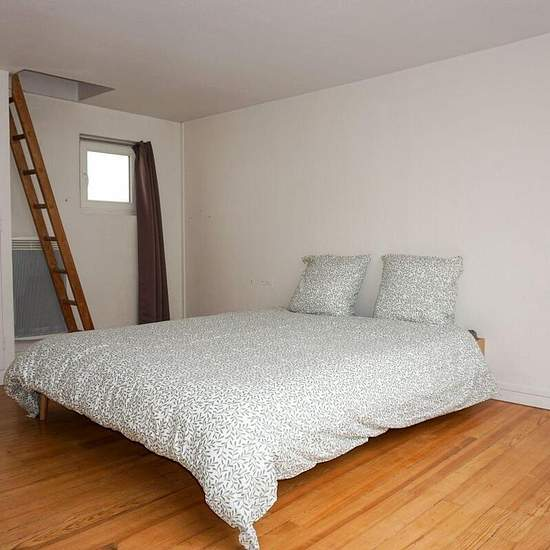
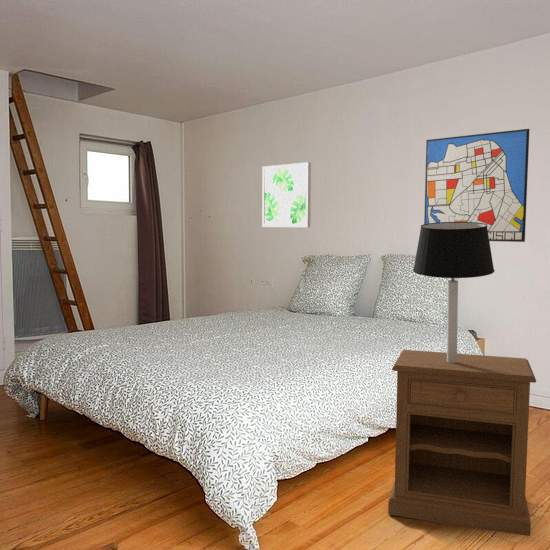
+ nightstand [387,349,537,537]
+ table lamp [412,222,495,363]
+ wall art [423,128,530,243]
+ wall art [261,161,312,228]
